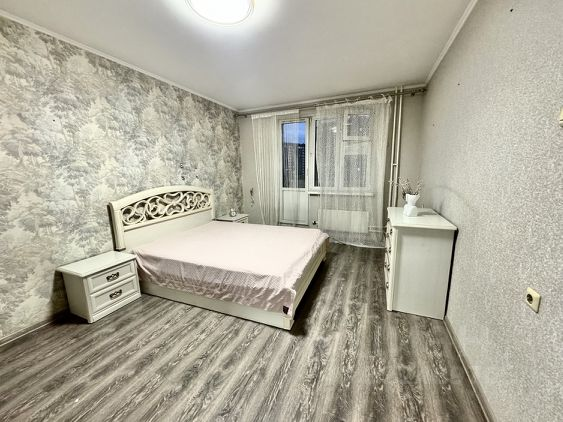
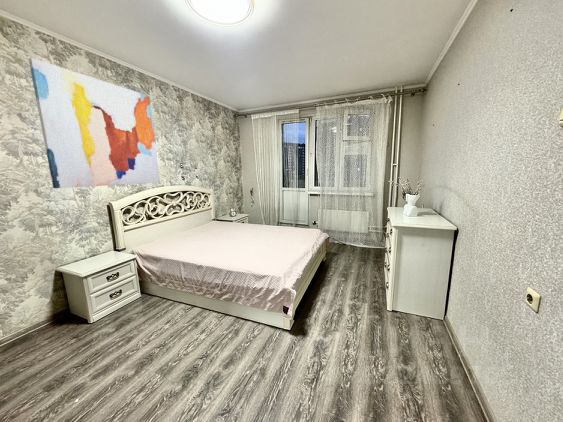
+ wall art [28,57,160,189]
